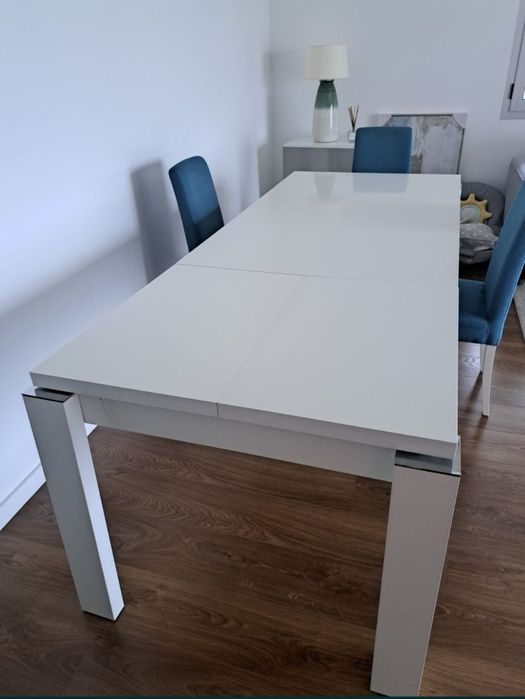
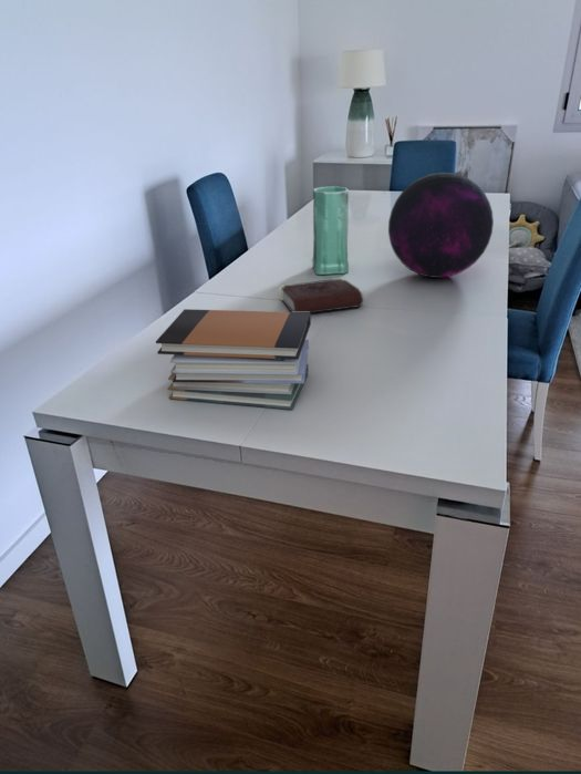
+ book stack [155,308,312,411]
+ book [279,277,364,314]
+ decorative orb [387,172,495,279]
+ vase [311,185,350,276]
